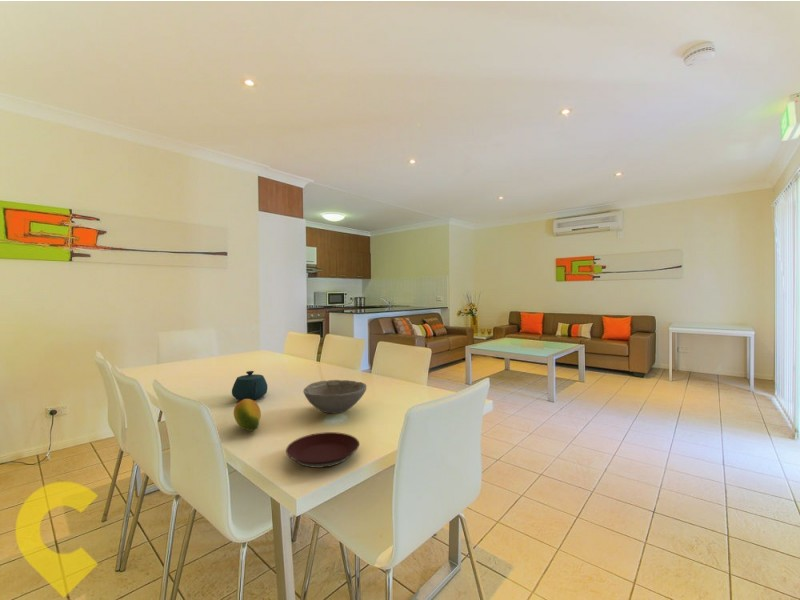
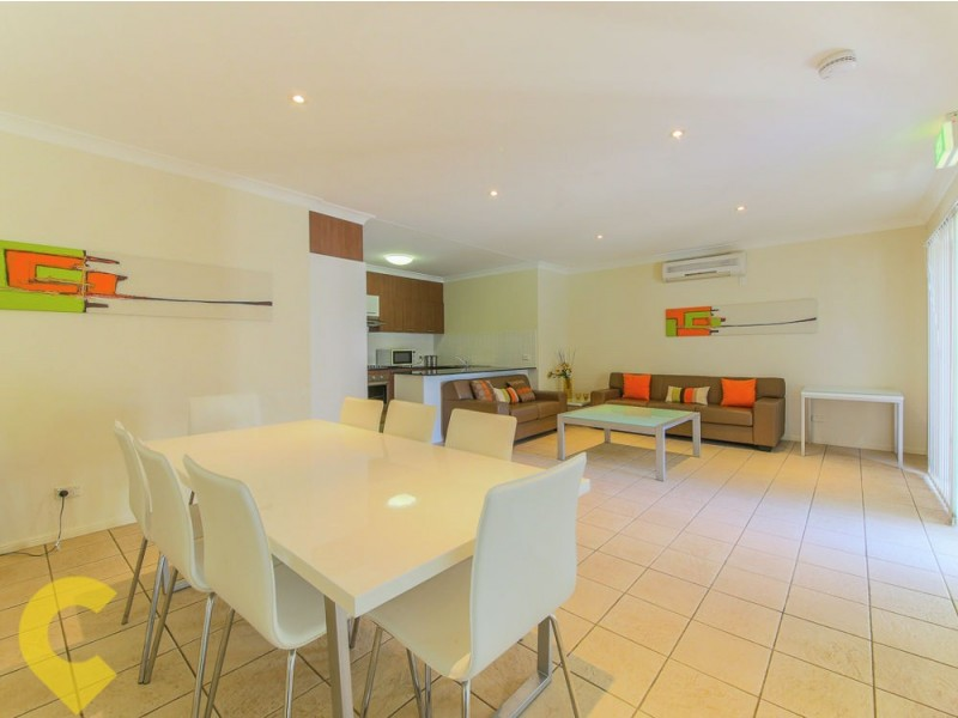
- plate [285,431,360,469]
- bowl [302,379,367,415]
- fruit [233,399,262,432]
- teapot [231,370,268,401]
